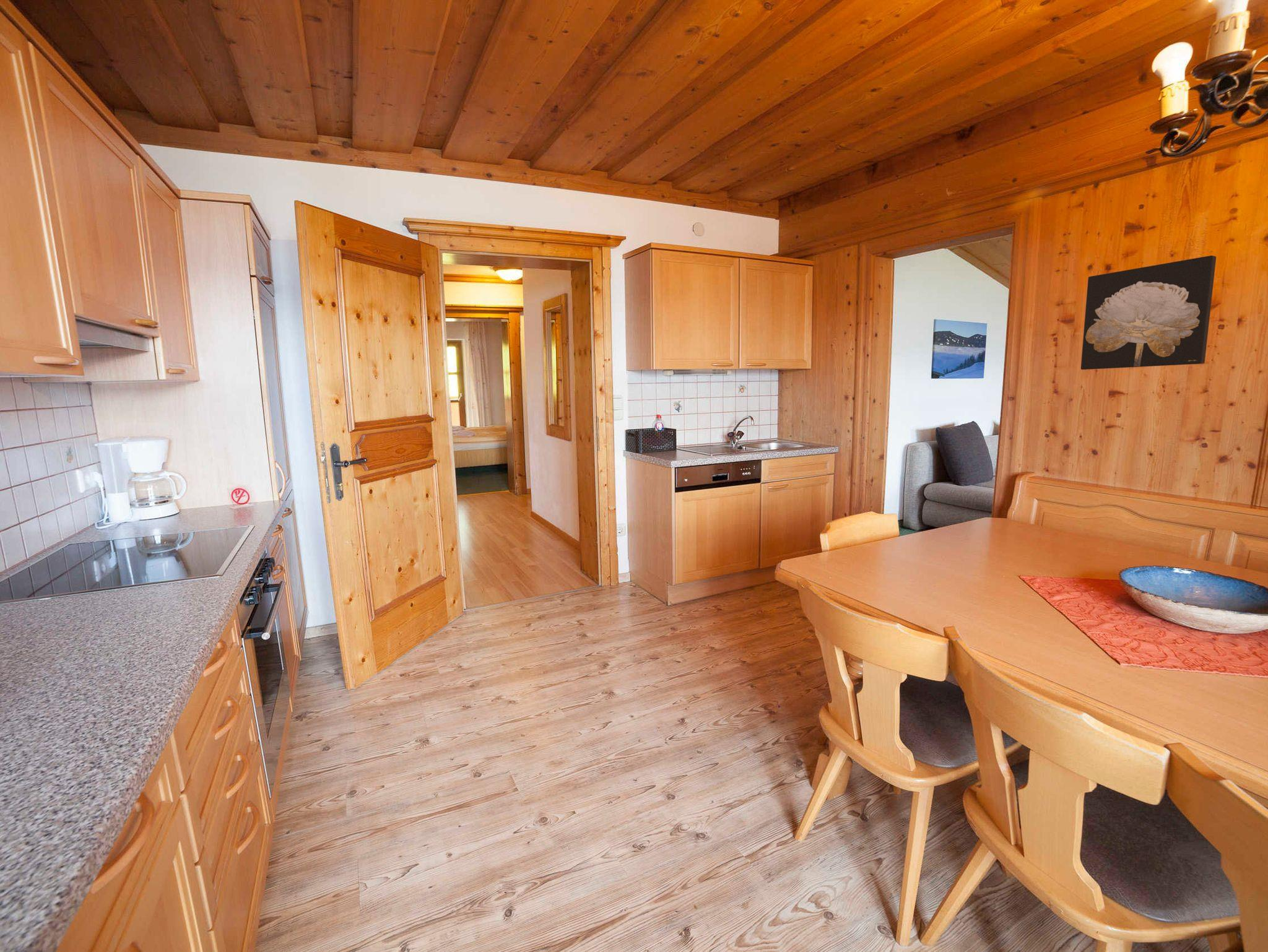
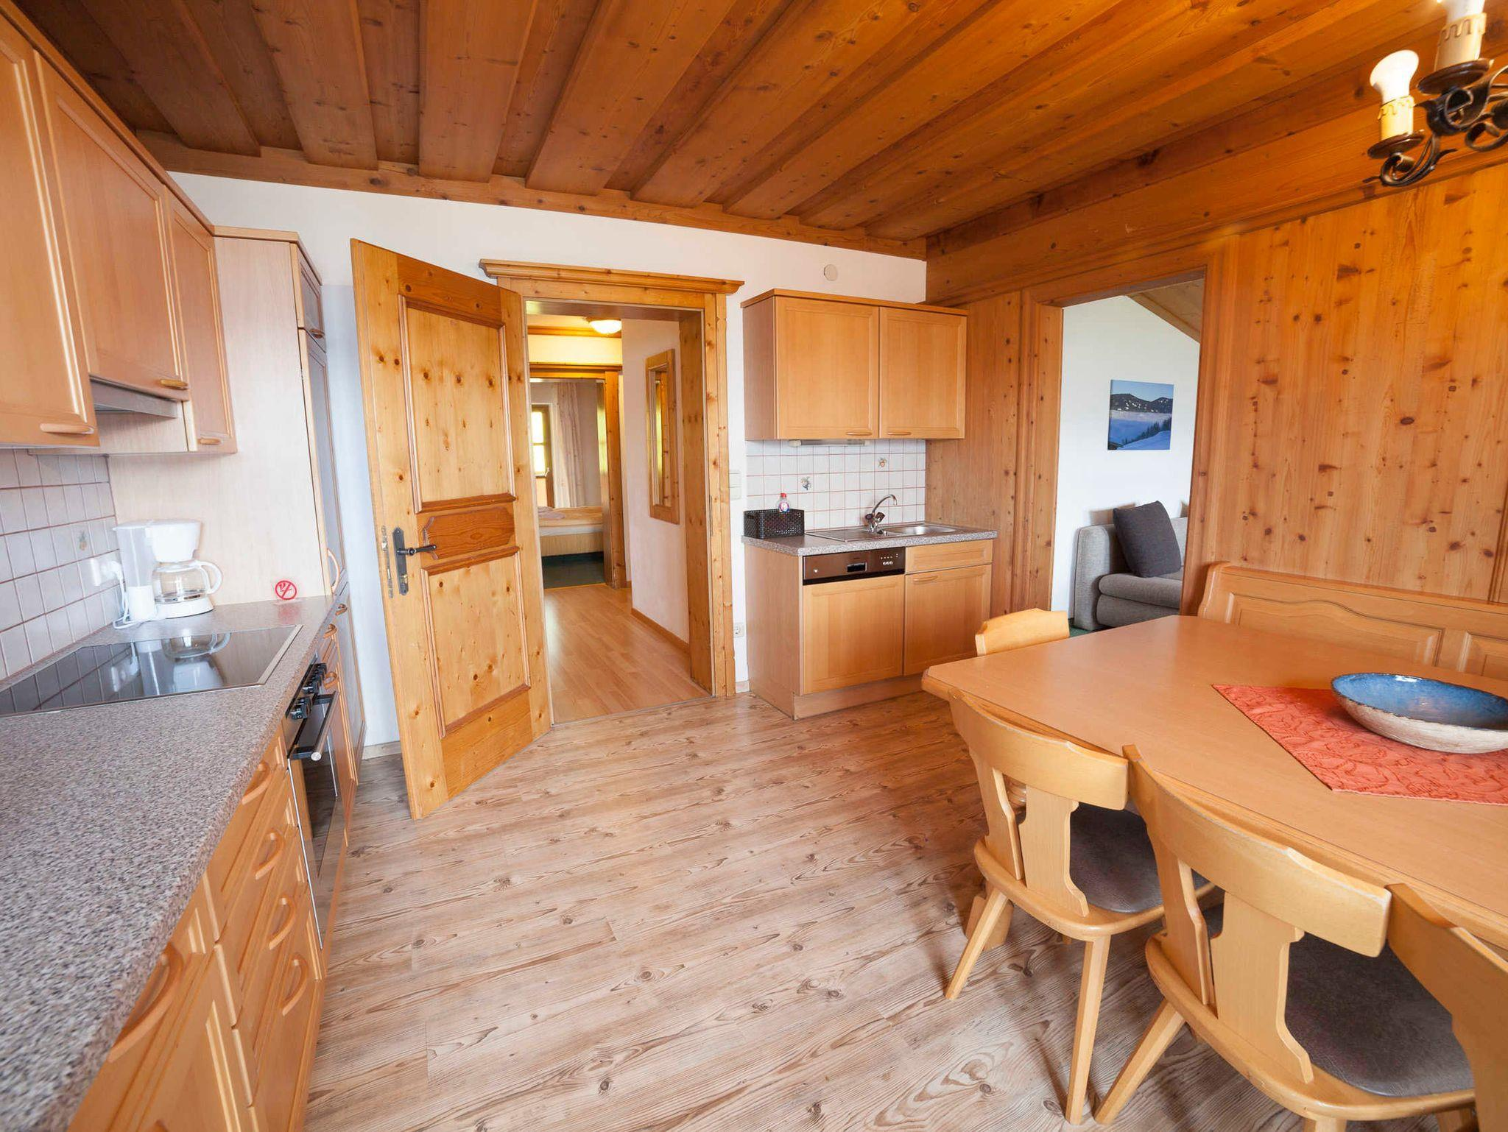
- wall art [1080,255,1217,370]
